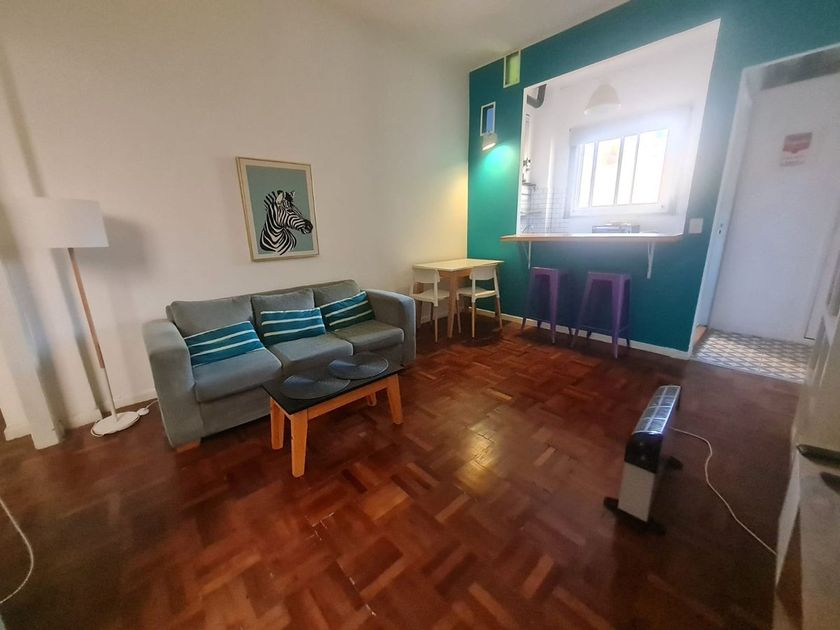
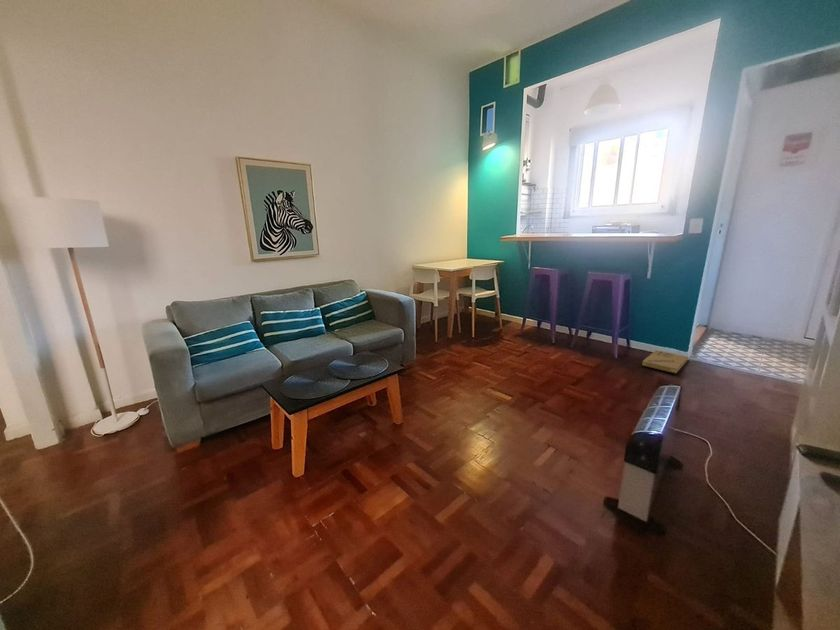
+ cardboard box [641,349,689,374]
